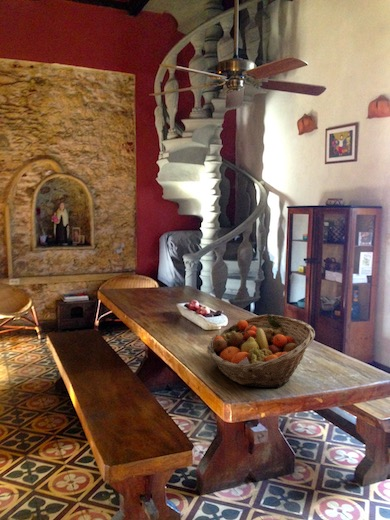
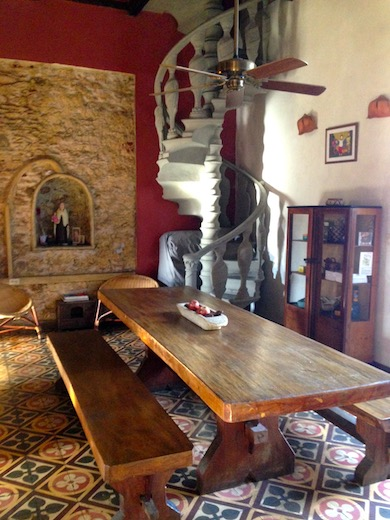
- fruit basket [206,314,316,388]
